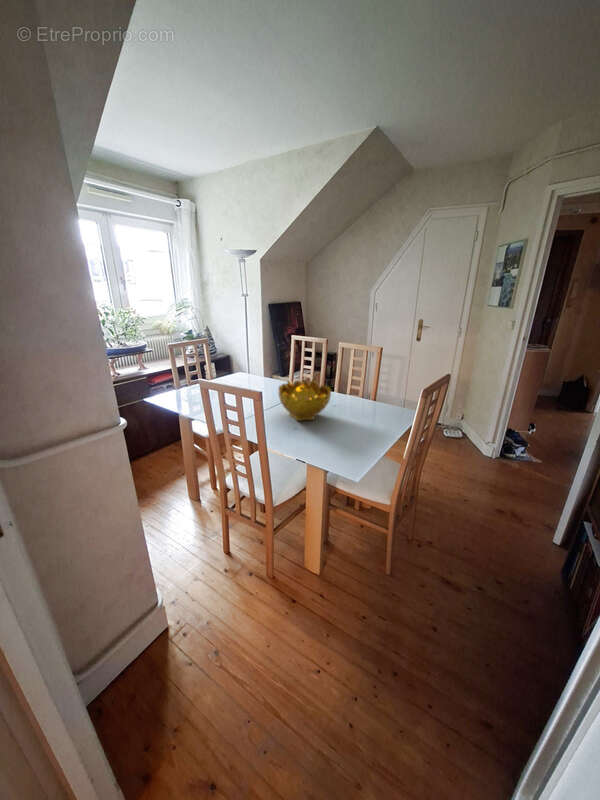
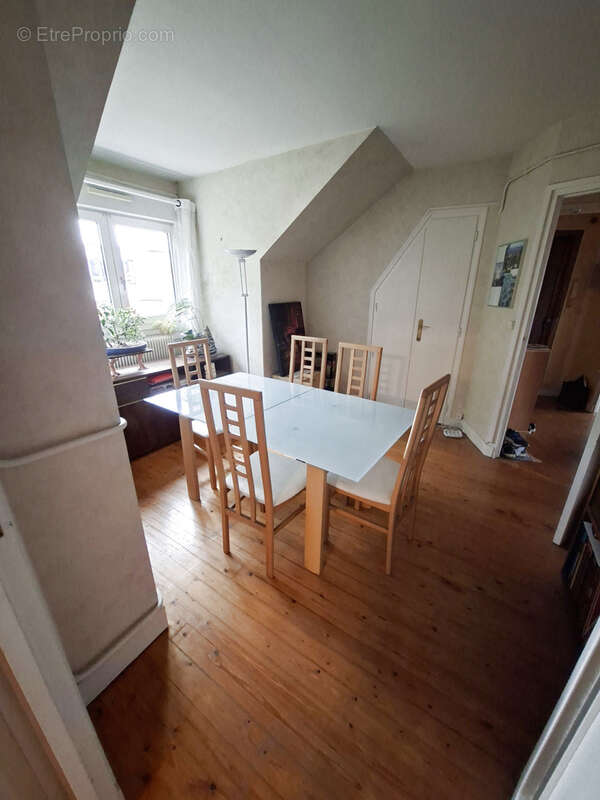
- decorative bowl [277,378,332,422]
